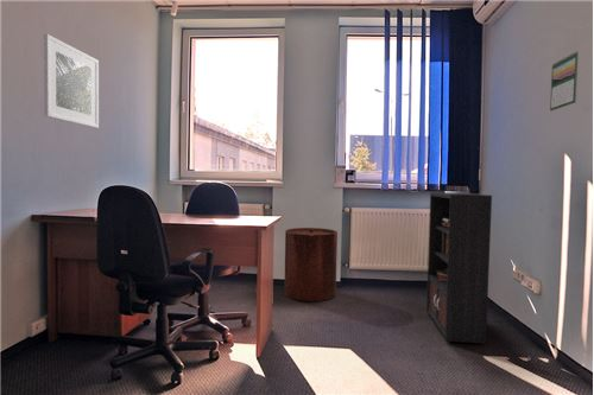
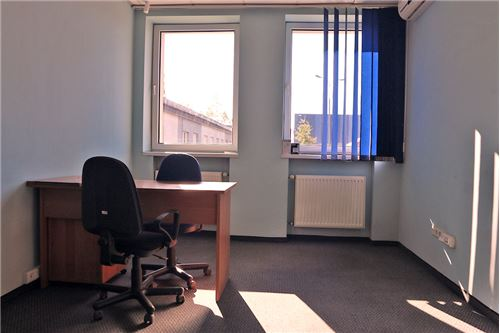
- calendar [549,50,580,112]
- bookcase [425,191,532,362]
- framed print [43,33,100,129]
- trash can [283,227,339,302]
